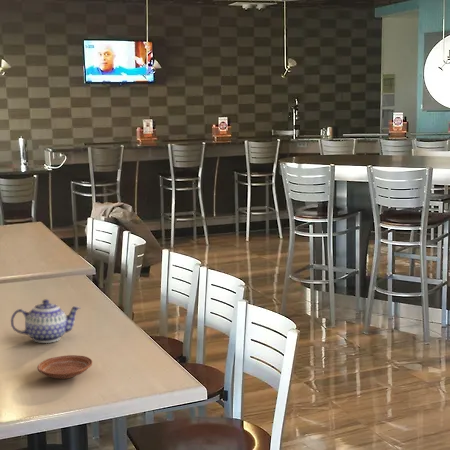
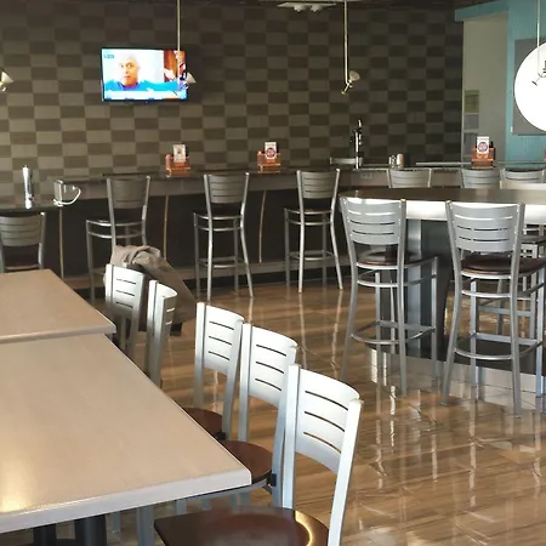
- teapot [10,298,82,344]
- plate [37,354,93,380]
